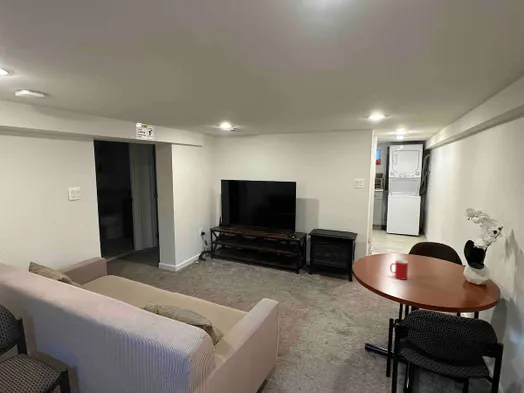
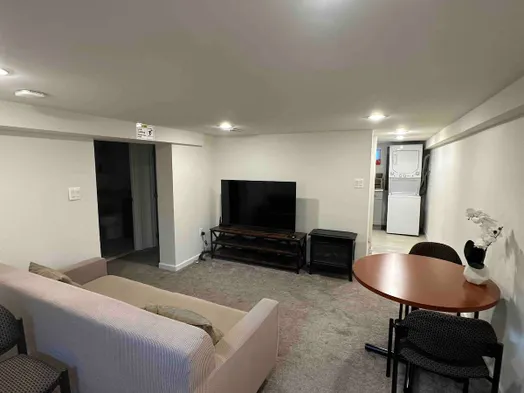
- cup [389,259,409,281]
